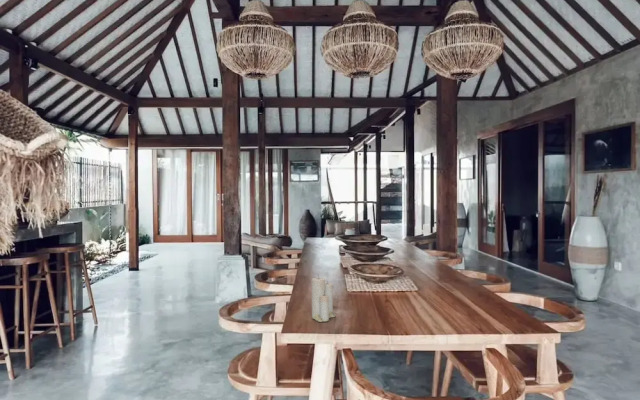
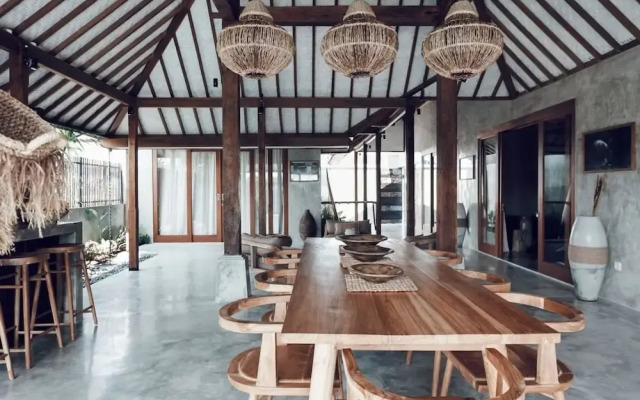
- candle [311,273,337,323]
